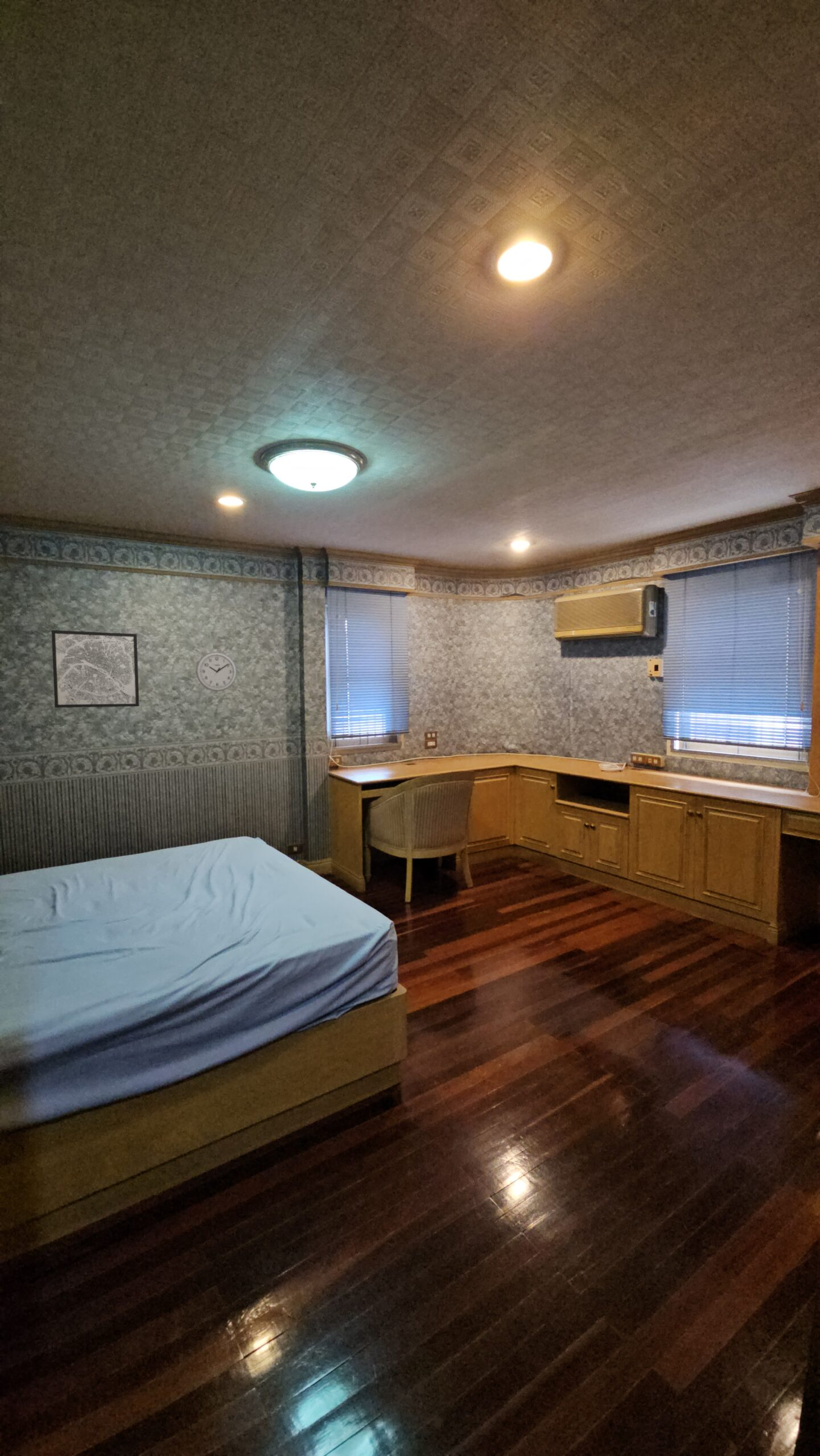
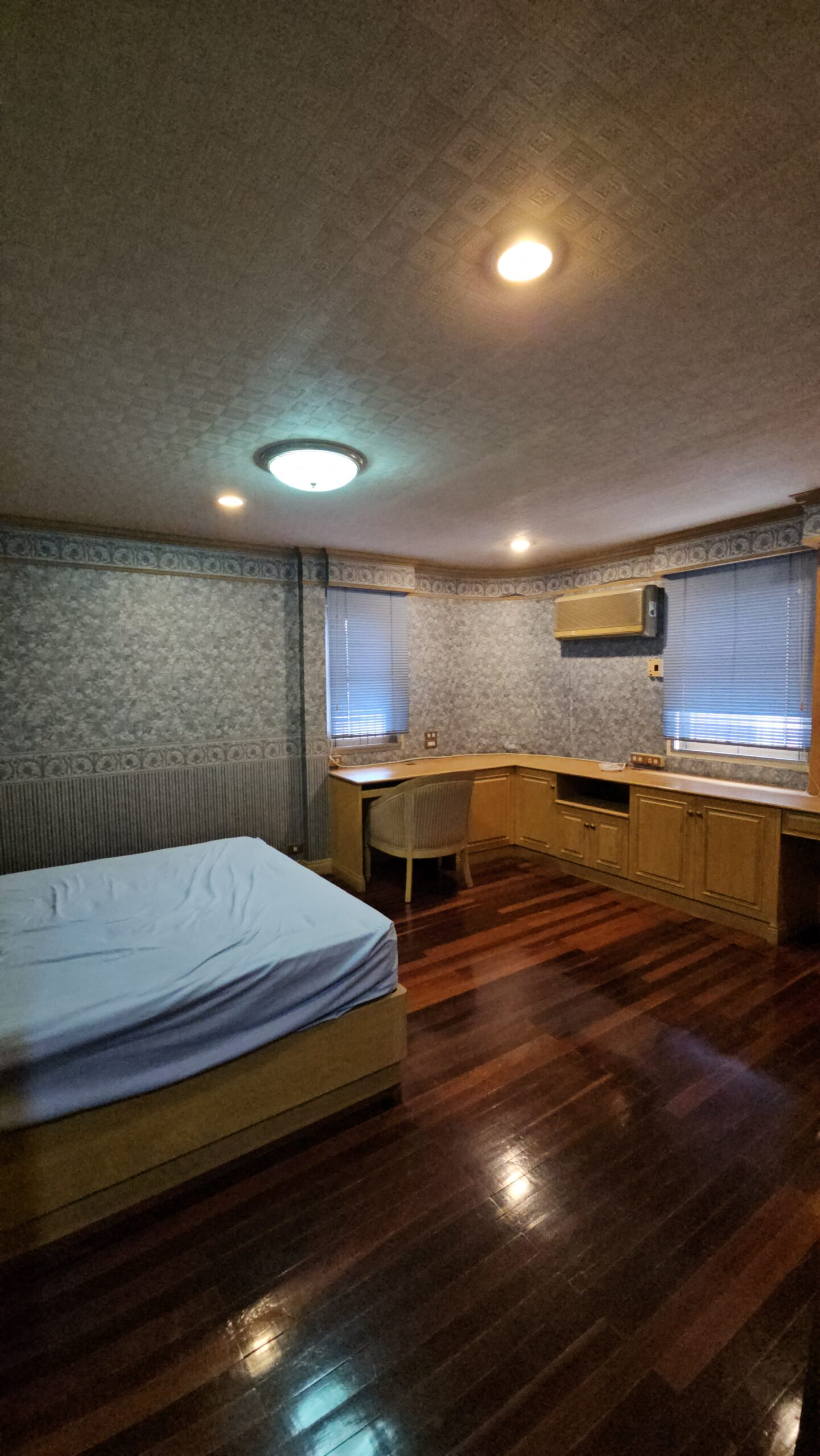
- wall clock [195,651,237,692]
- wall art [51,630,140,708]
